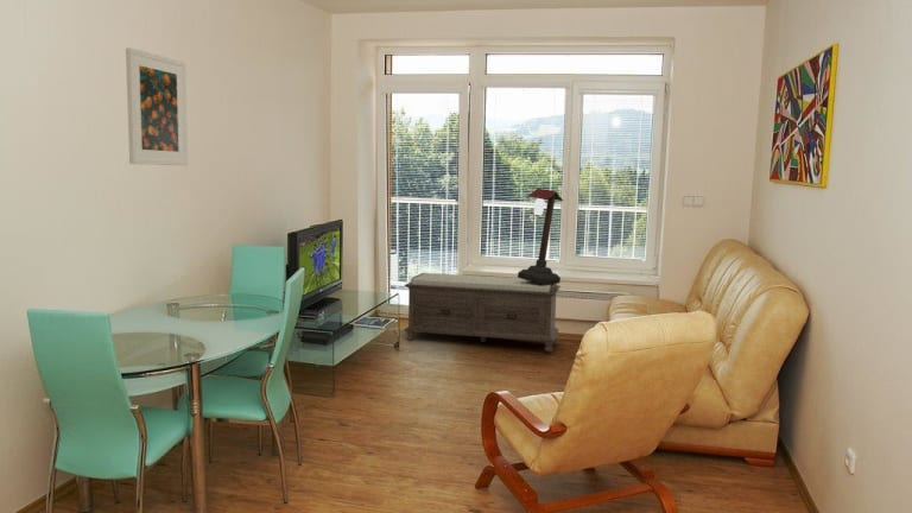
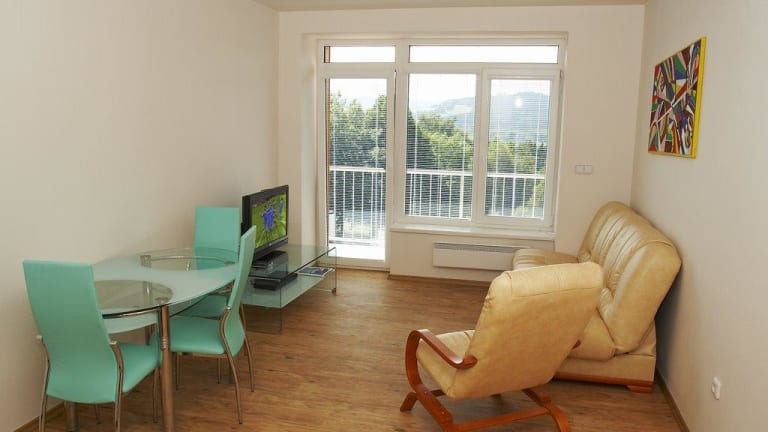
- lantern [517,188,564,285]
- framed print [125,46,189,166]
- bench [403,272,562,353]
